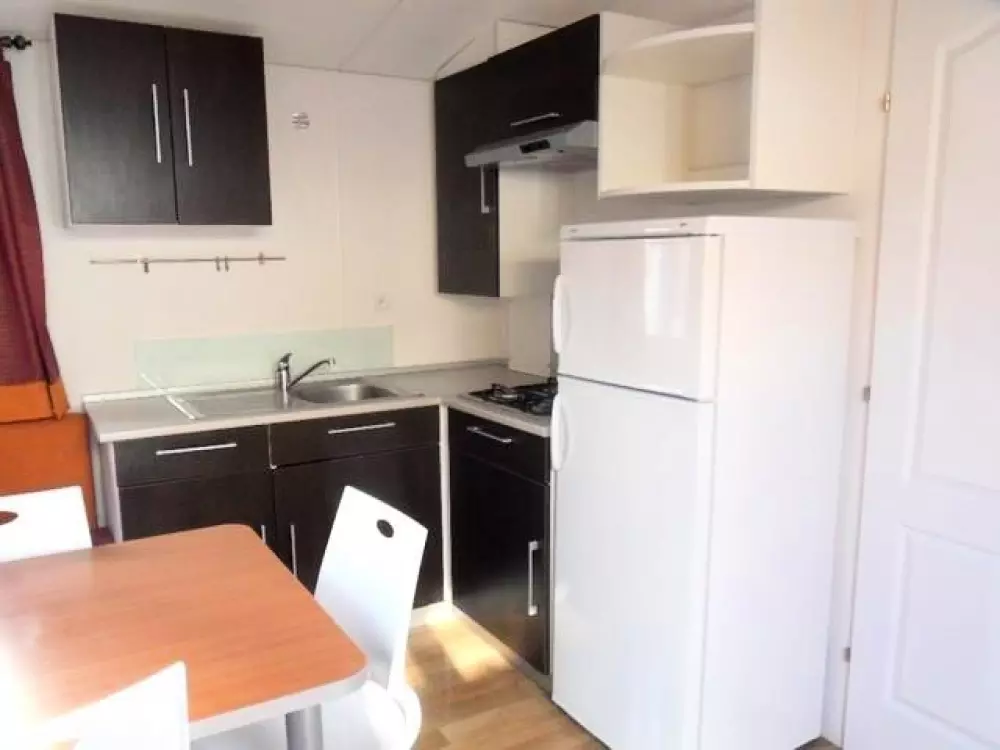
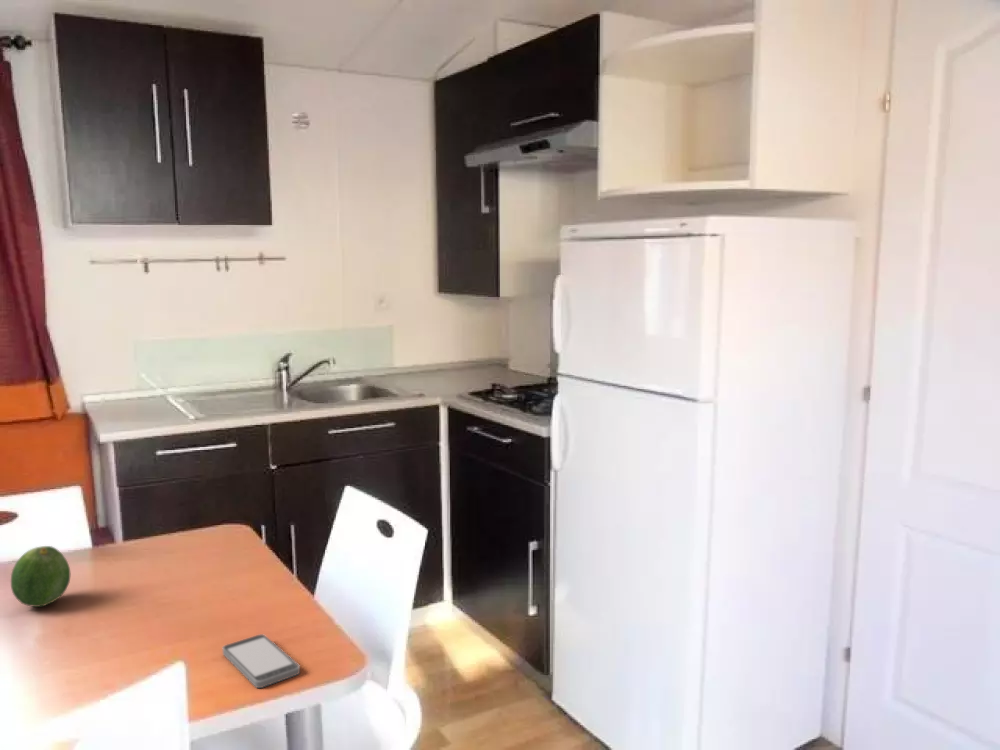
+ smartphone [221,633,301,689]
+ fruit [10,545,71,608]
